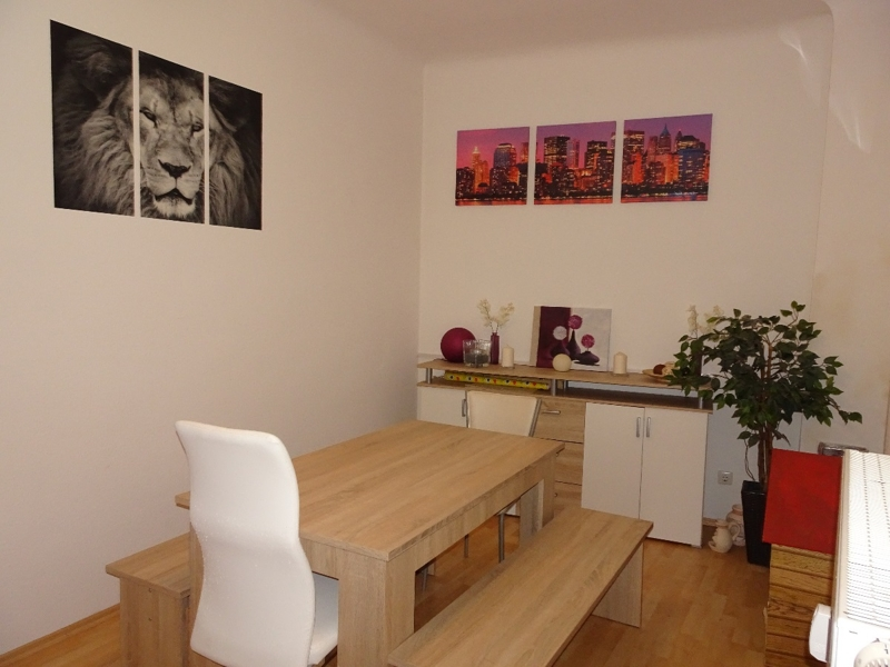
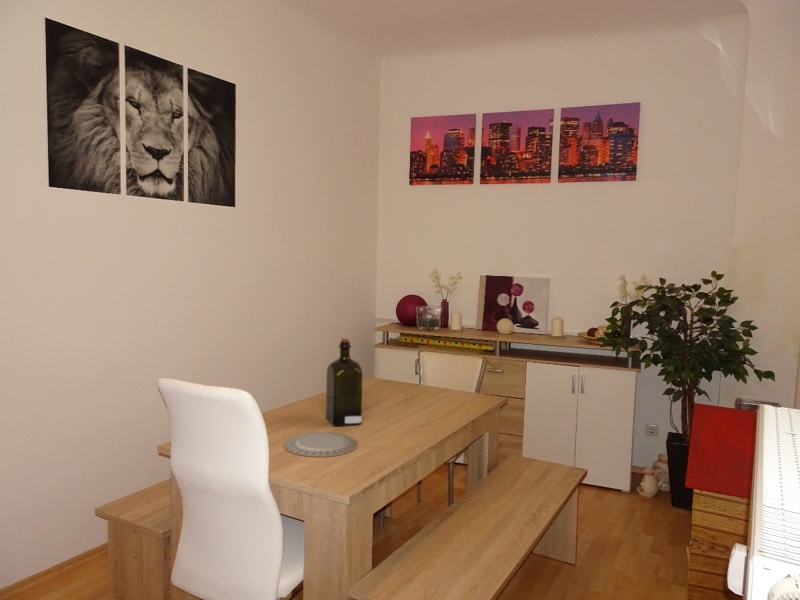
+ chinaware [283,431,359,458]
+ liquor [325,337,364,427]
